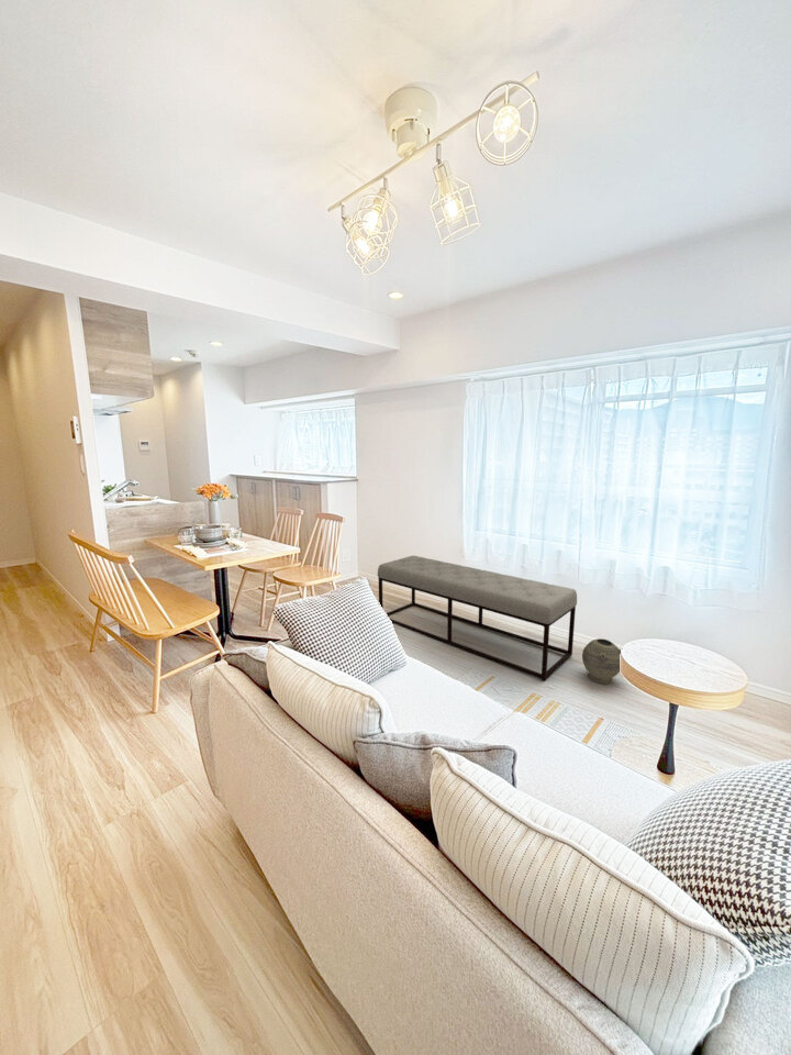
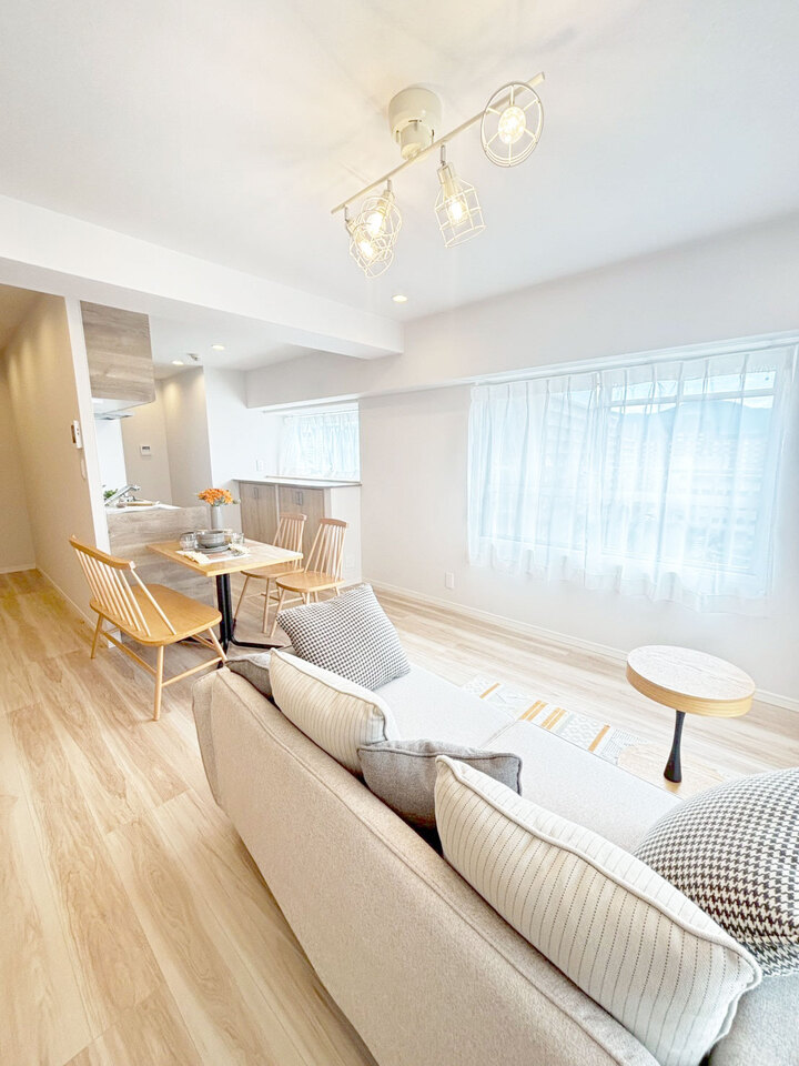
- ceramic jug [581,637,622,685]
- bench [377,555,578,681]
